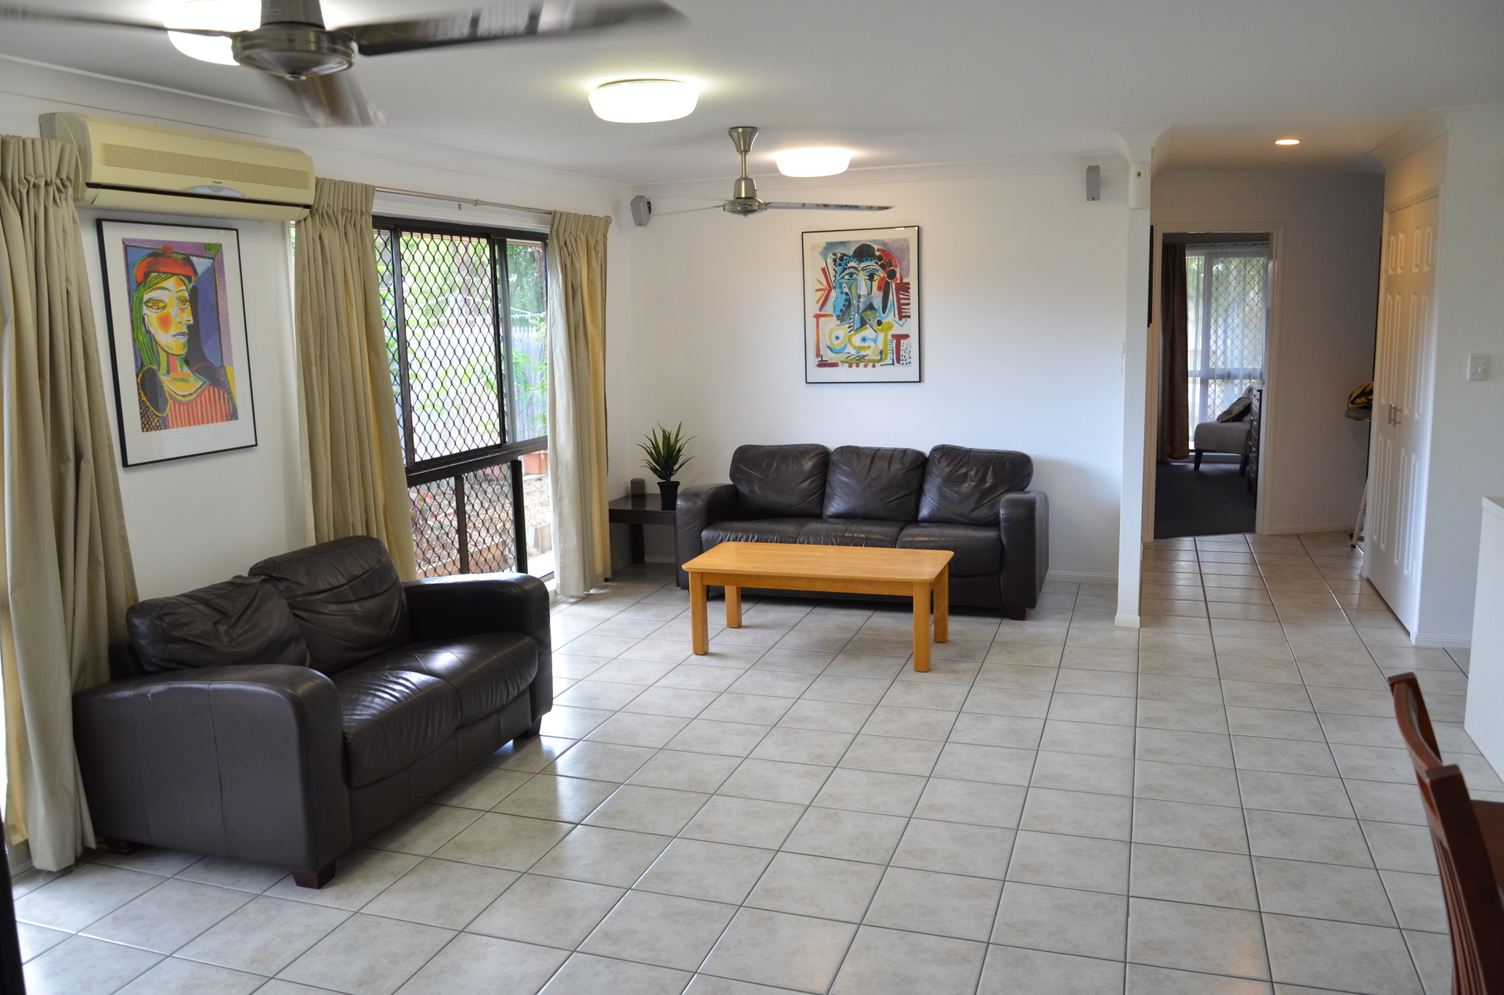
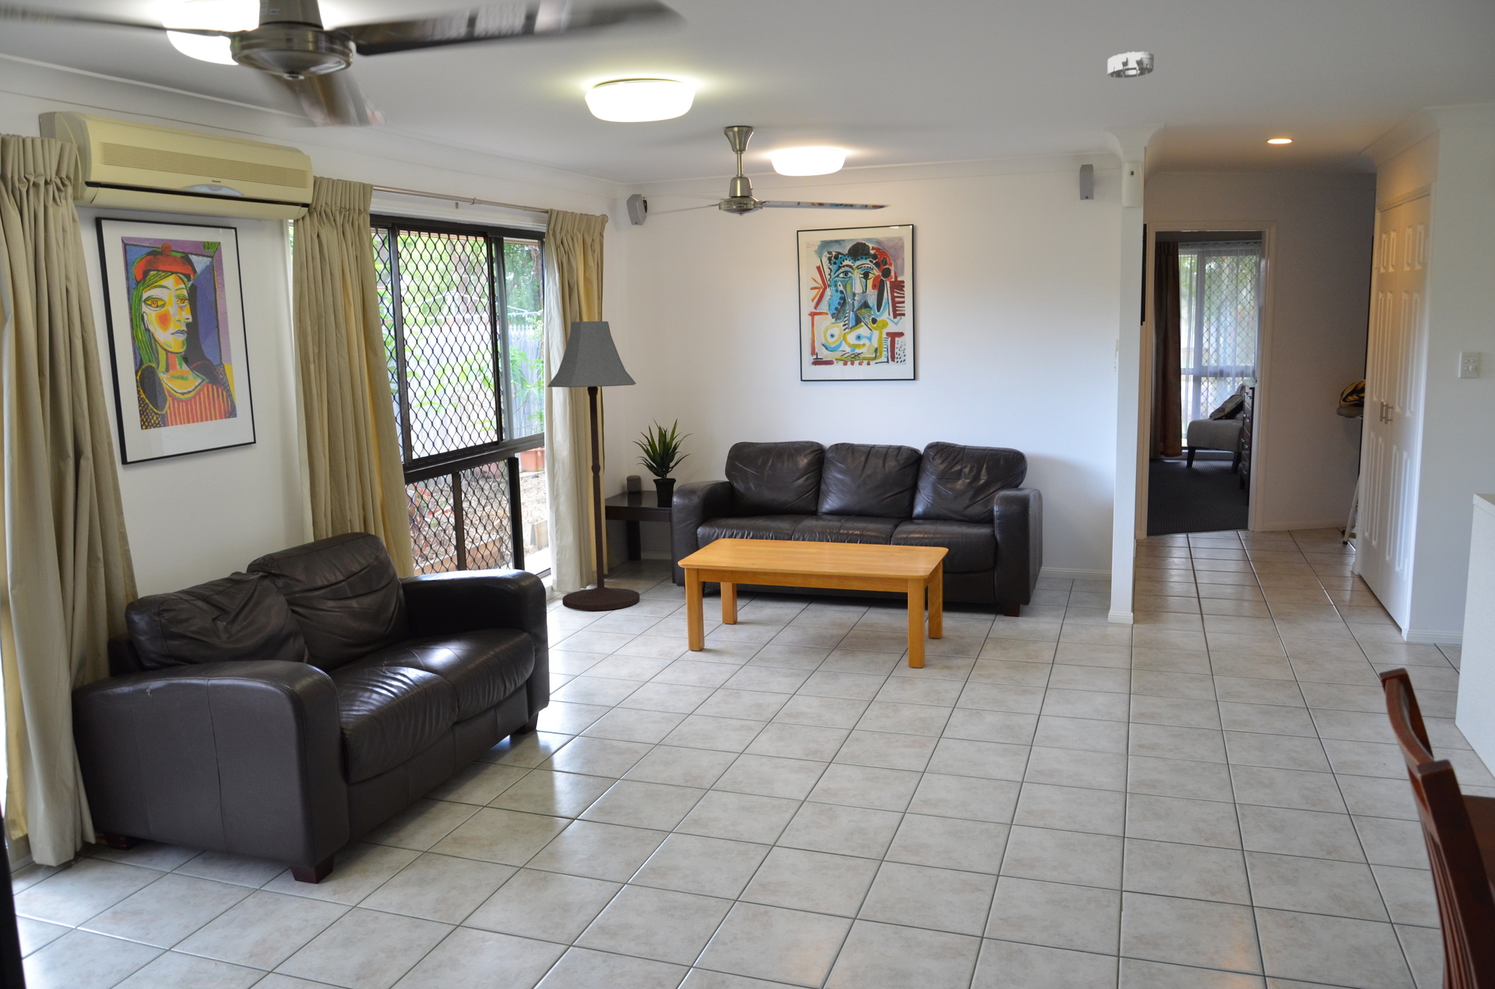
+ smoke detector [1106,51,1155,78]
+ floor lamp [547,320,640,612]
